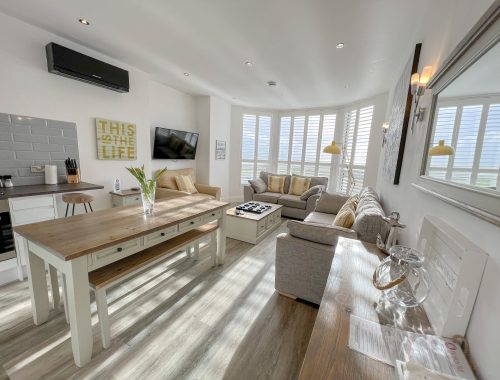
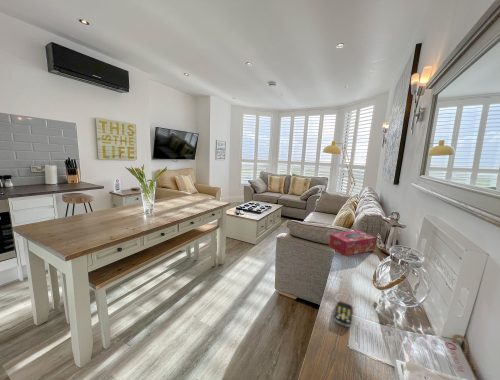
+ remote control [333,300,354,328]
+ tissue box [328,229,377,257]
